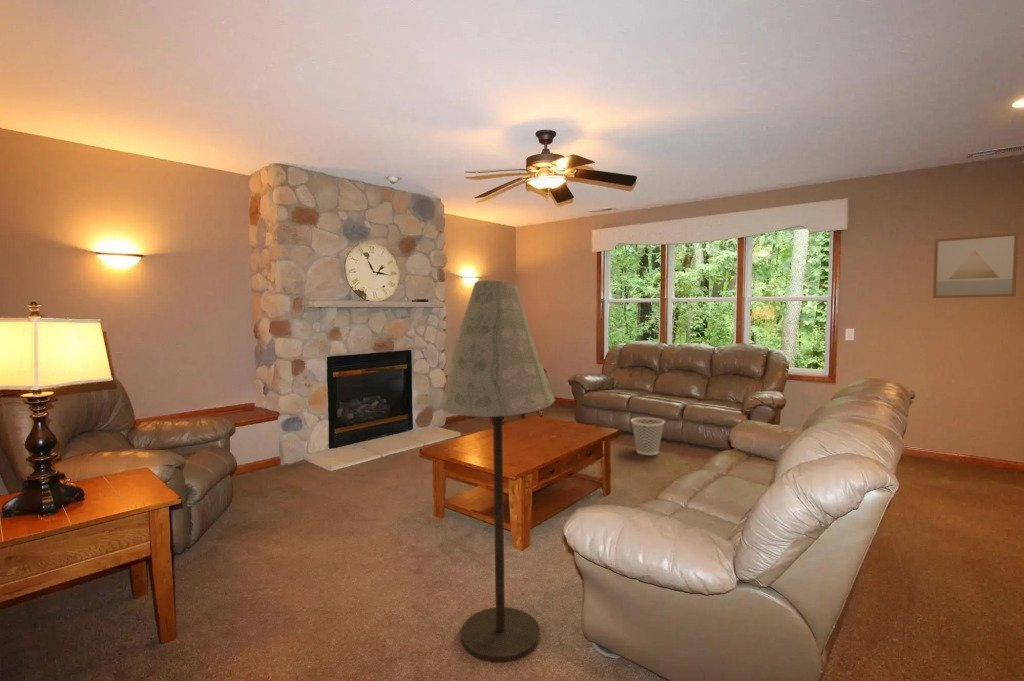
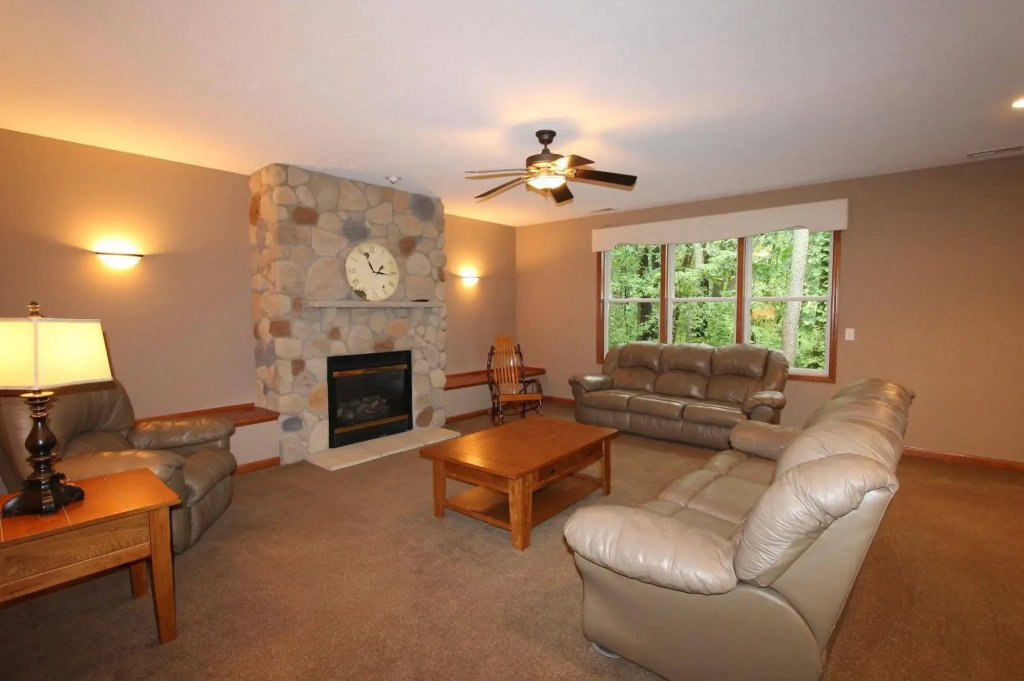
- floor lamp [439,279,556,664]
- wastebasket [630,416,666,456]
- wall art [932,232,1019,299]
